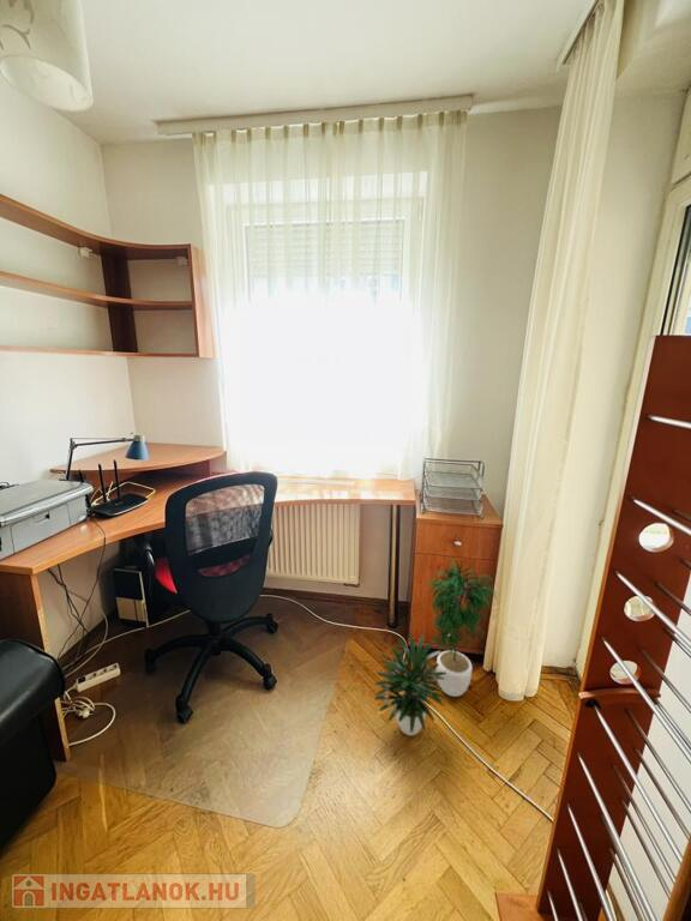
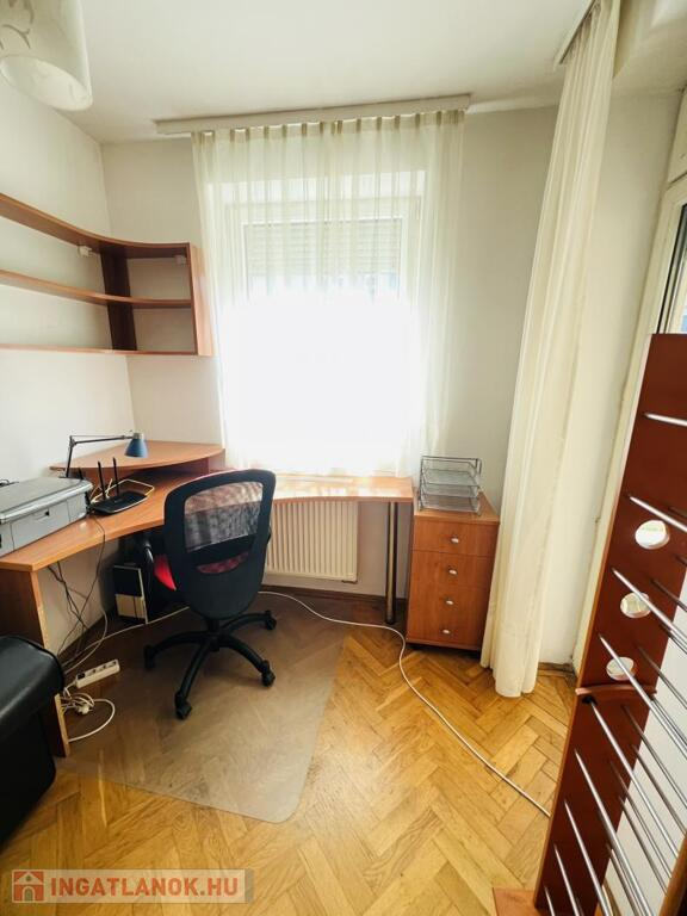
- potted plant [373,558,499,736]
